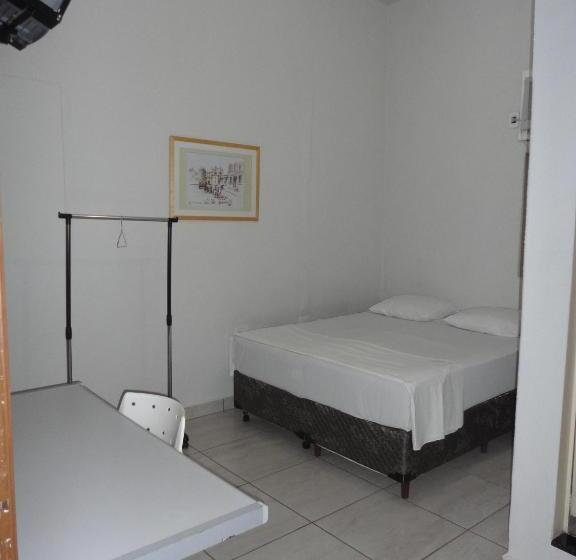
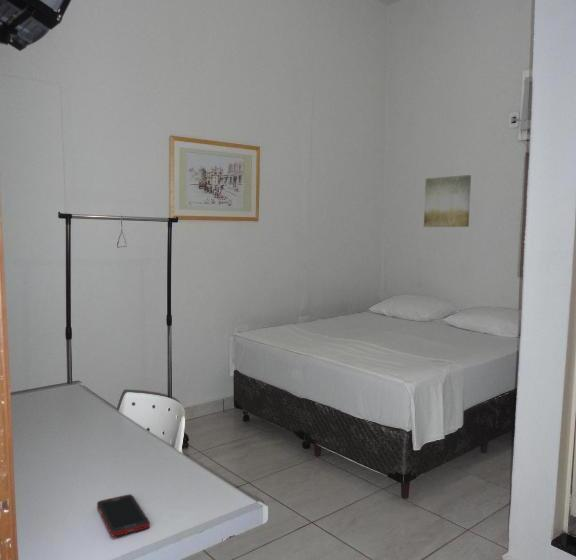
+ wall art [423,174,472,228]
+ cell phone [96,493,151,537]
